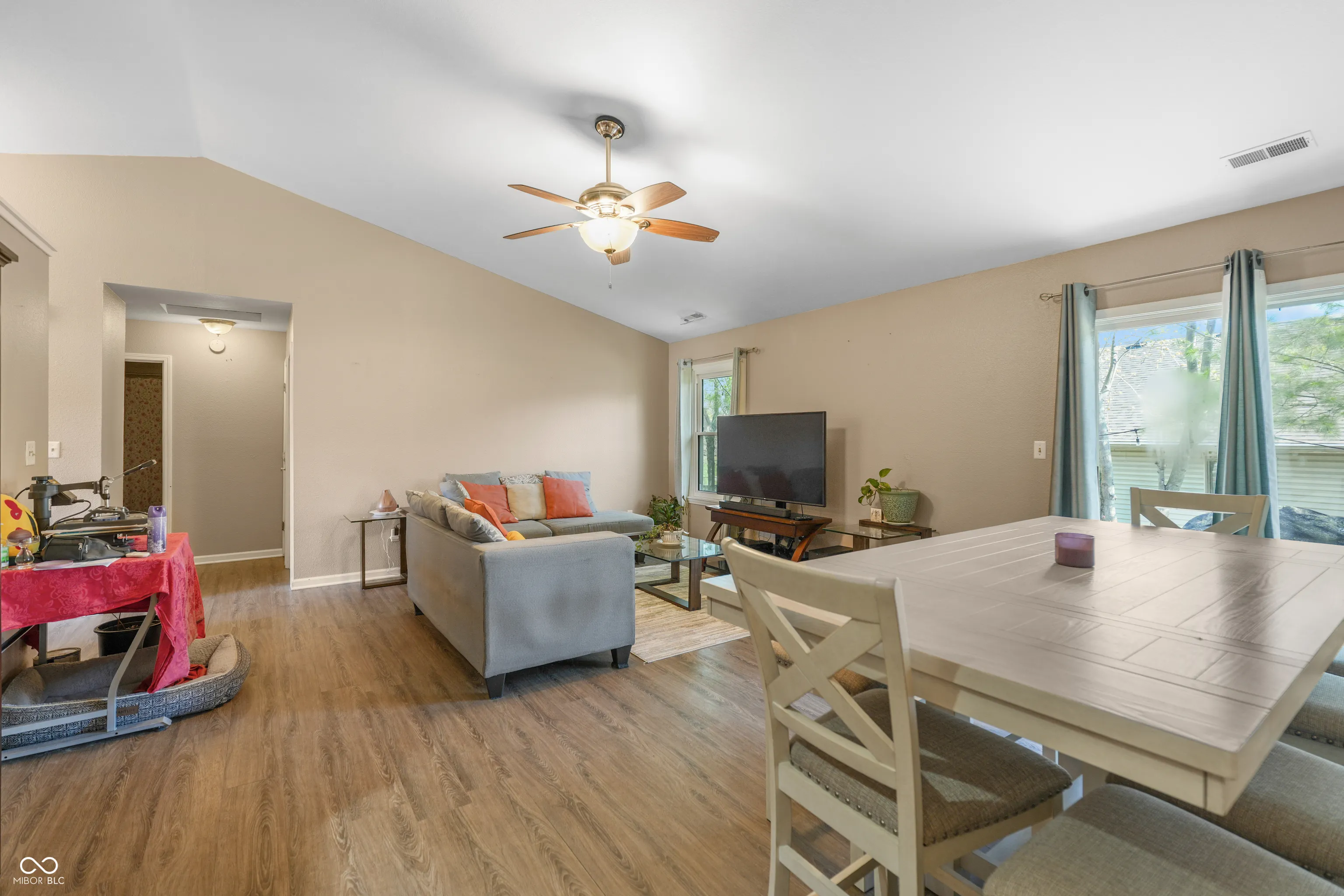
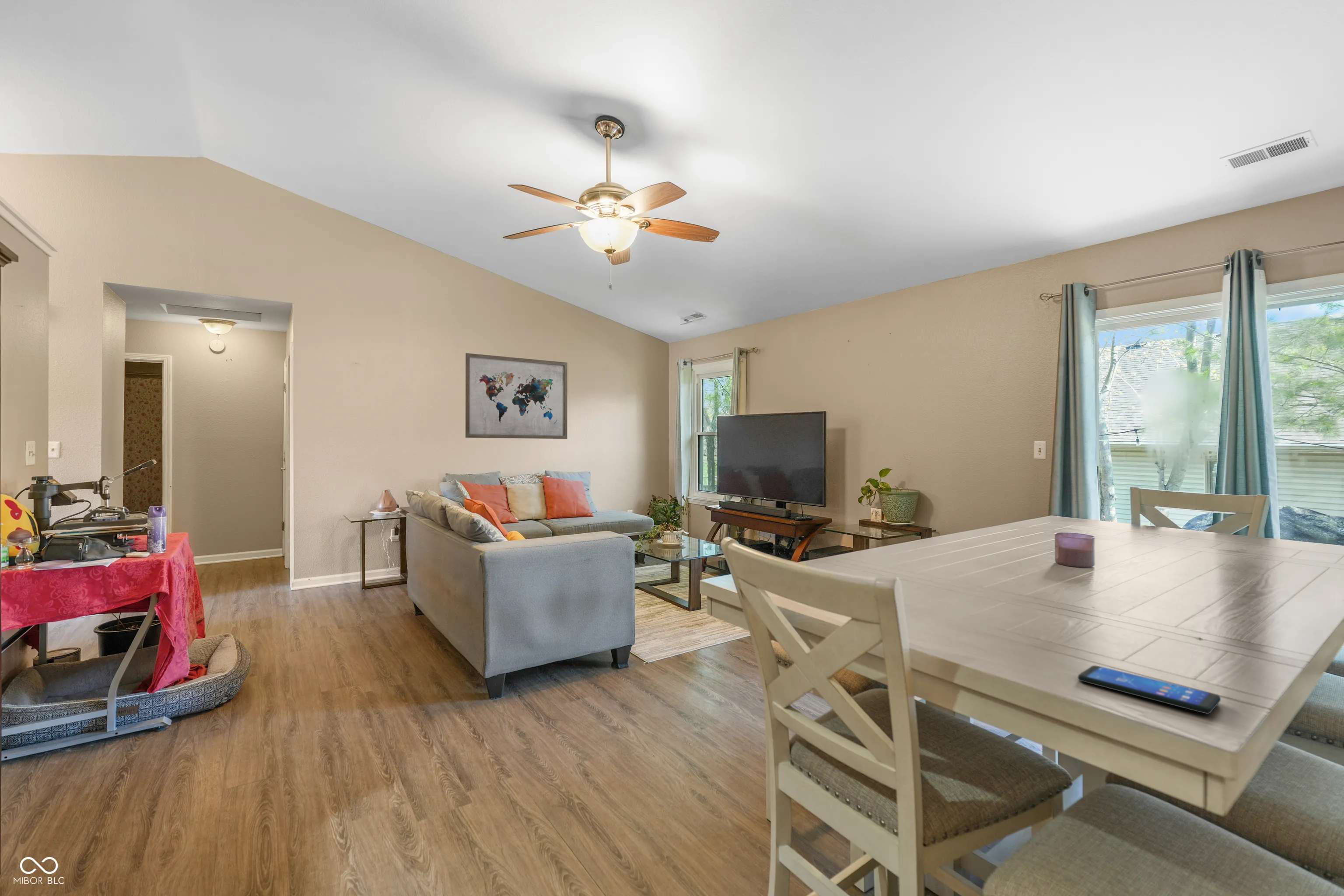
+ smartphone [1078,665,1221,714]
+ wall art [465,353,568,439]
